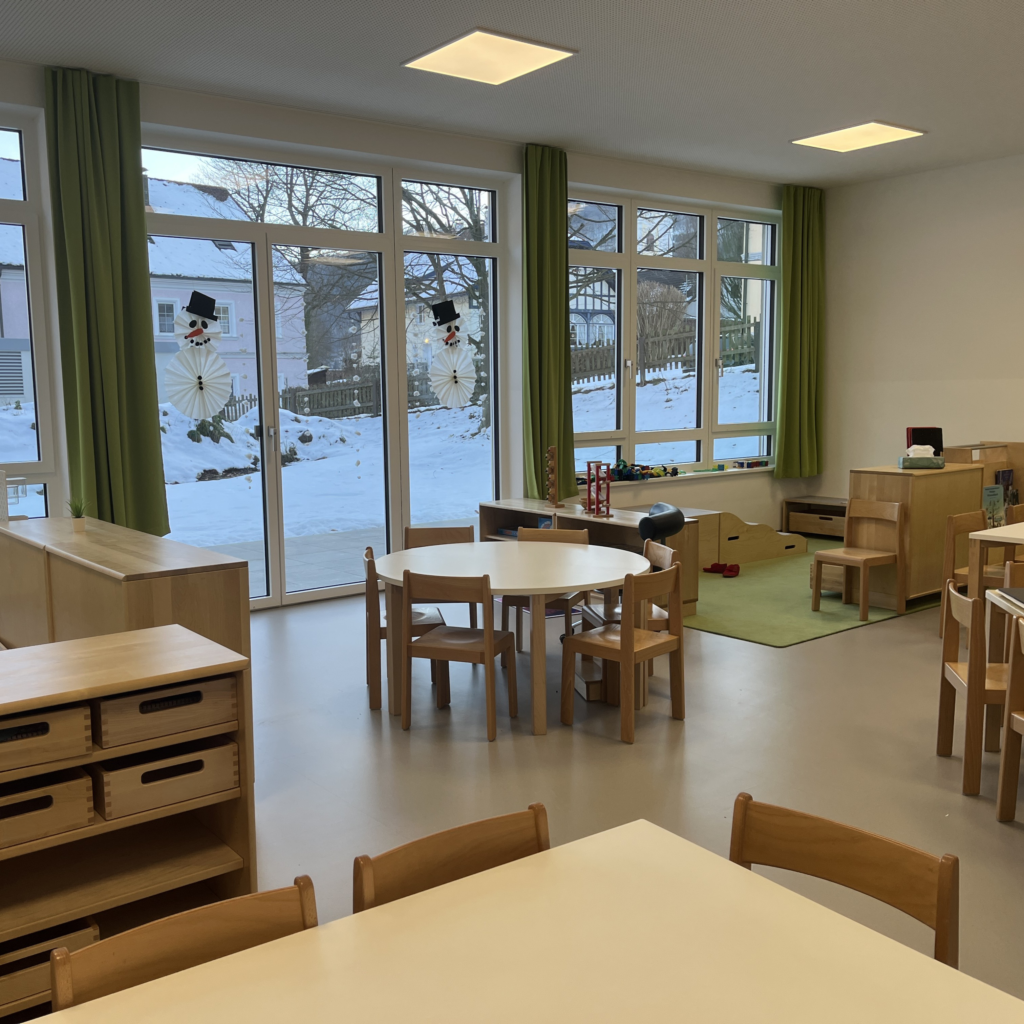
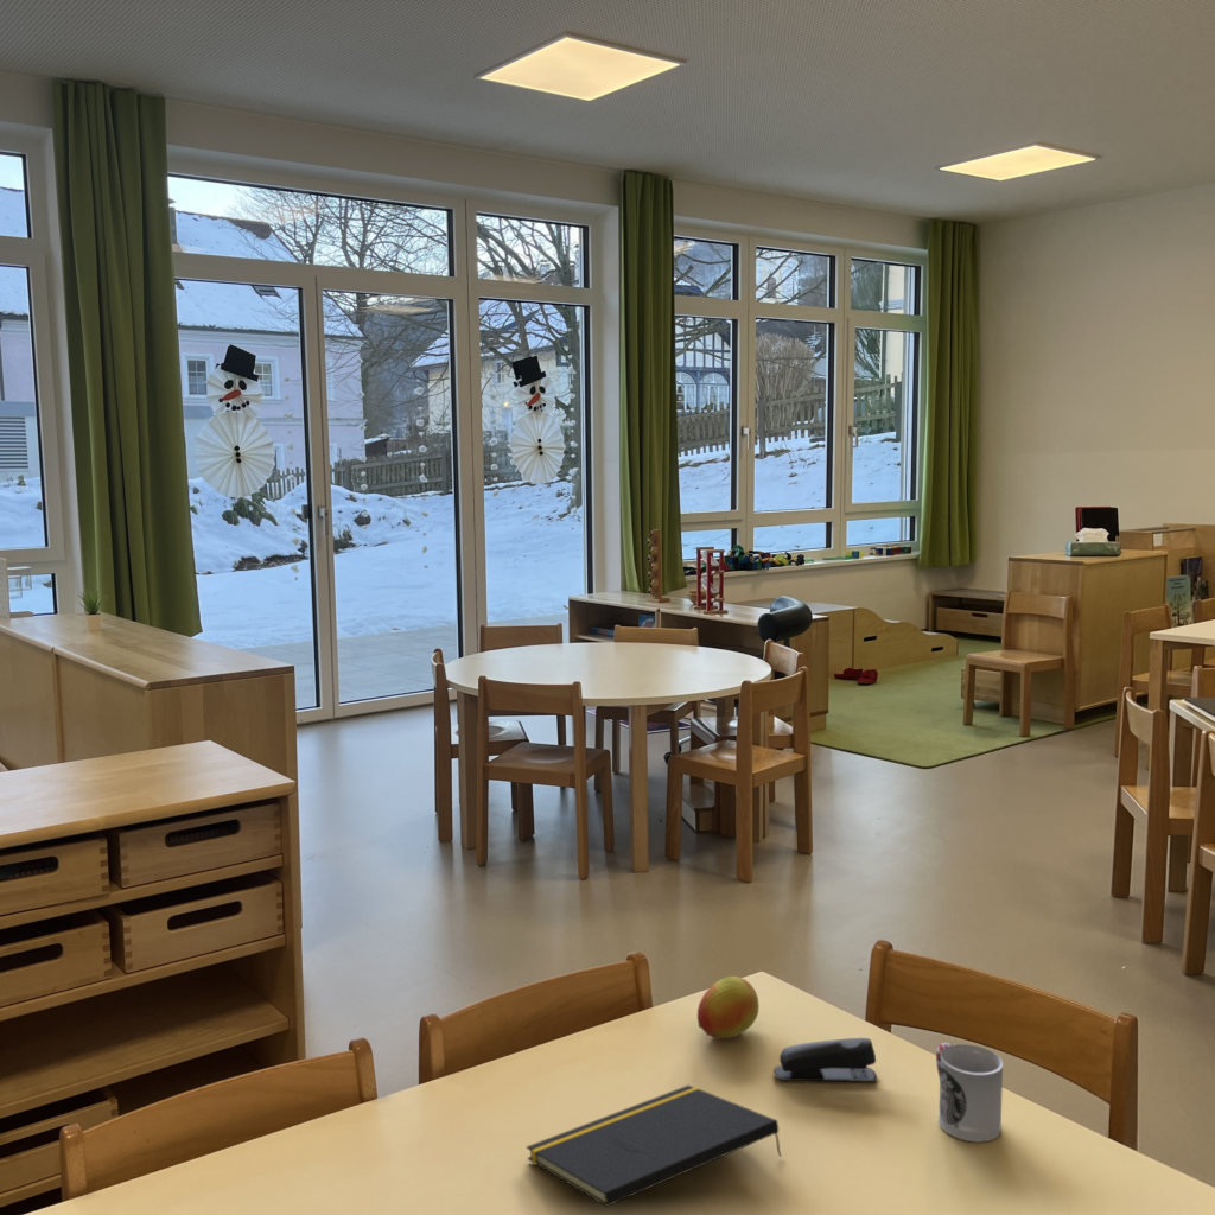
+ cup [935,1042,1004,1143]
+ fruit [696,975,761,1039]
+ notepad [526,1084,783,1208]
+ stapler [772,1037,878,1083]
